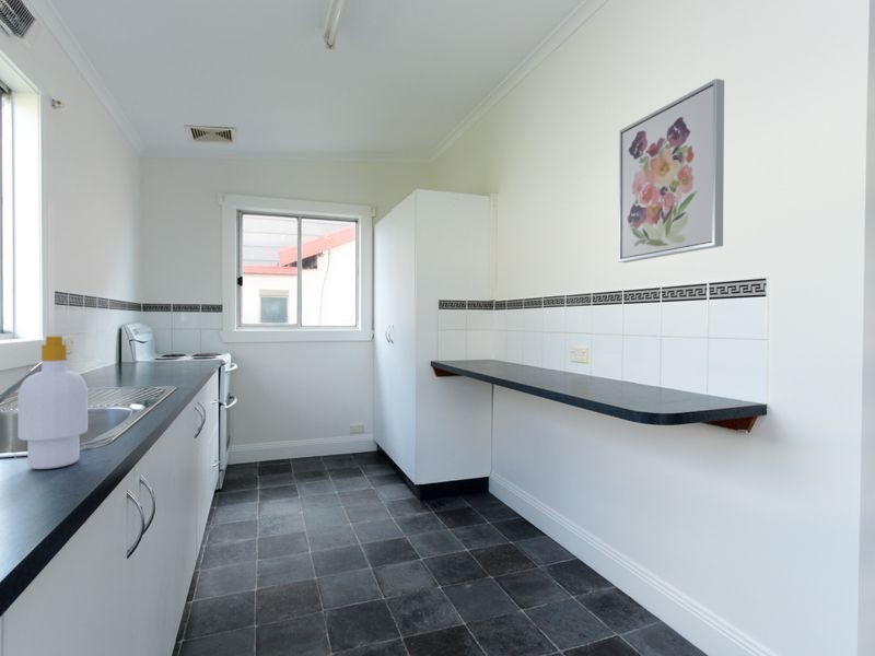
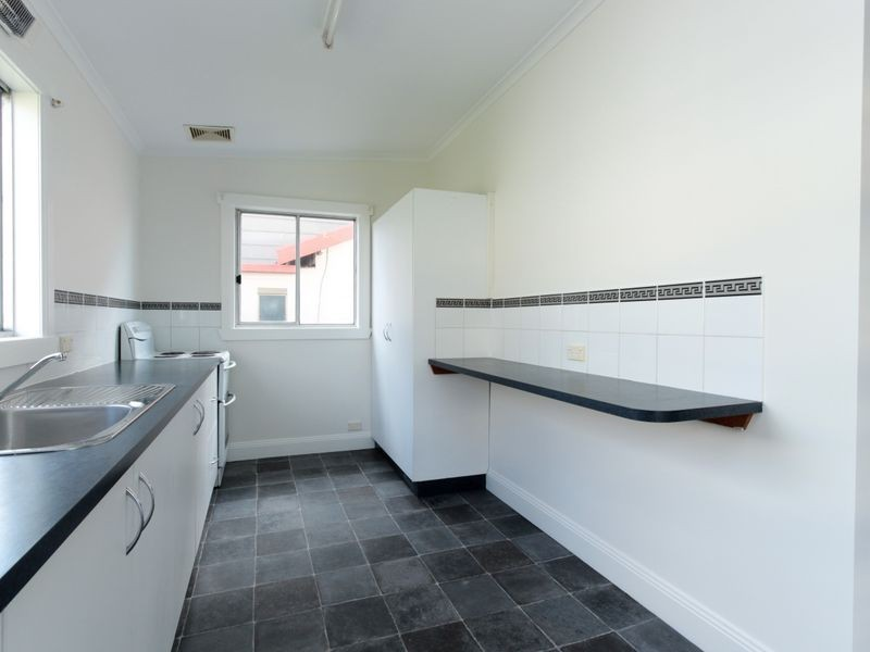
- soap bottle [16,335,89,470]
- wall art [618,78,725,263]
